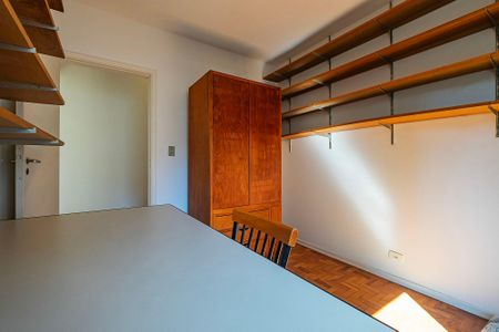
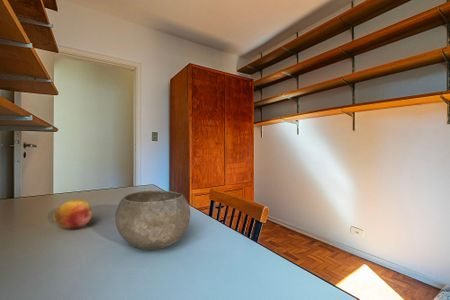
+ fruit [53,198,93,230]
+ bowl [114,189,191,251]
